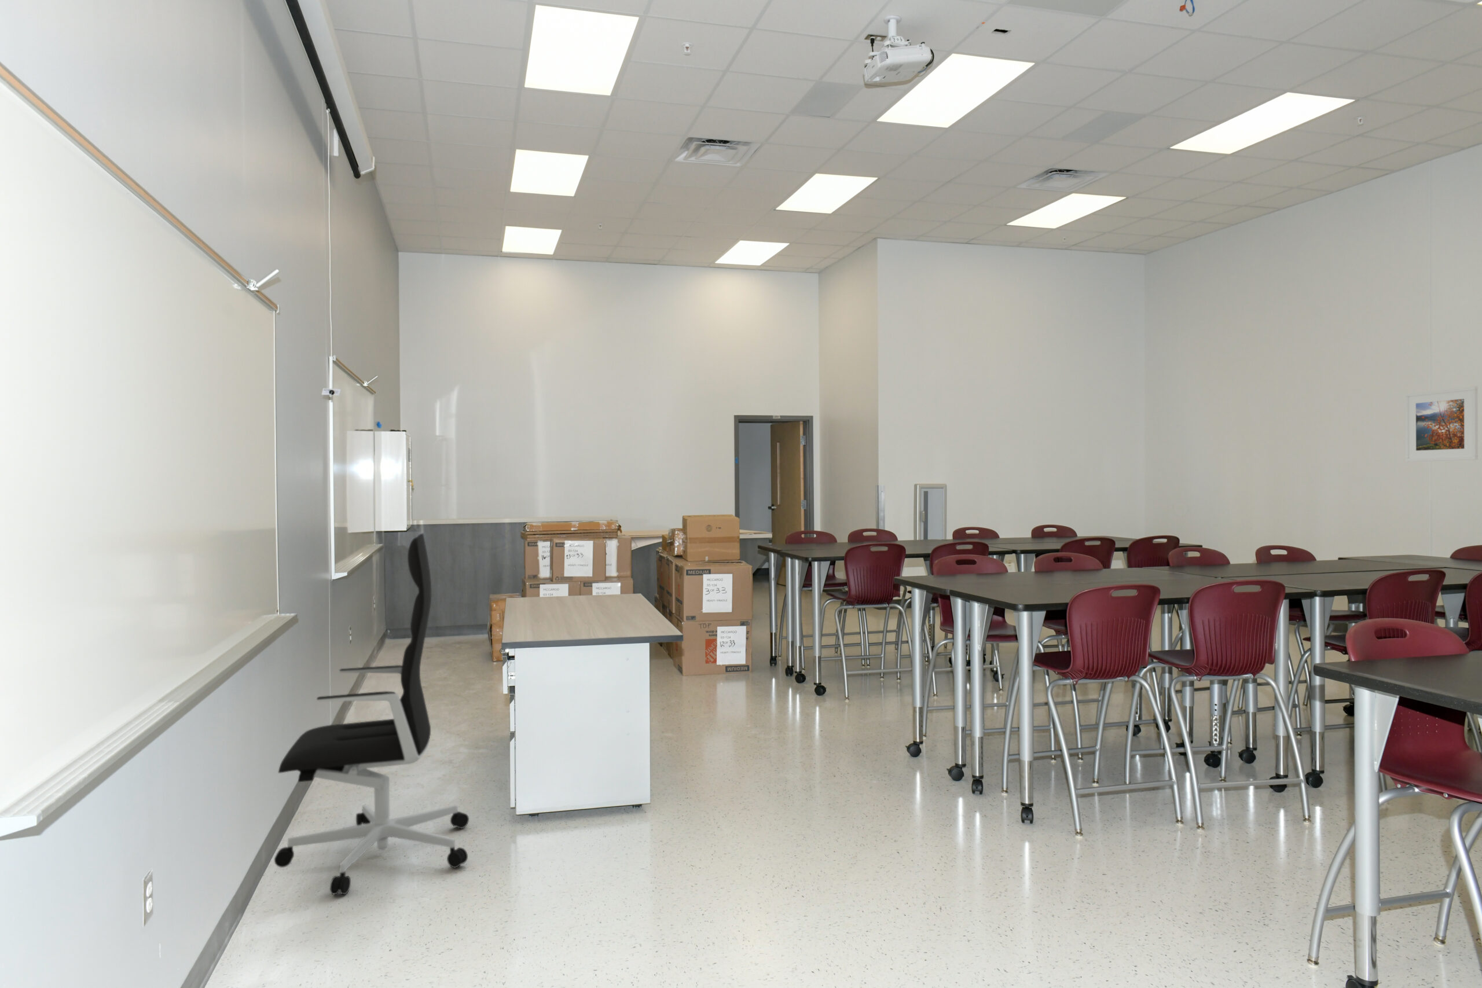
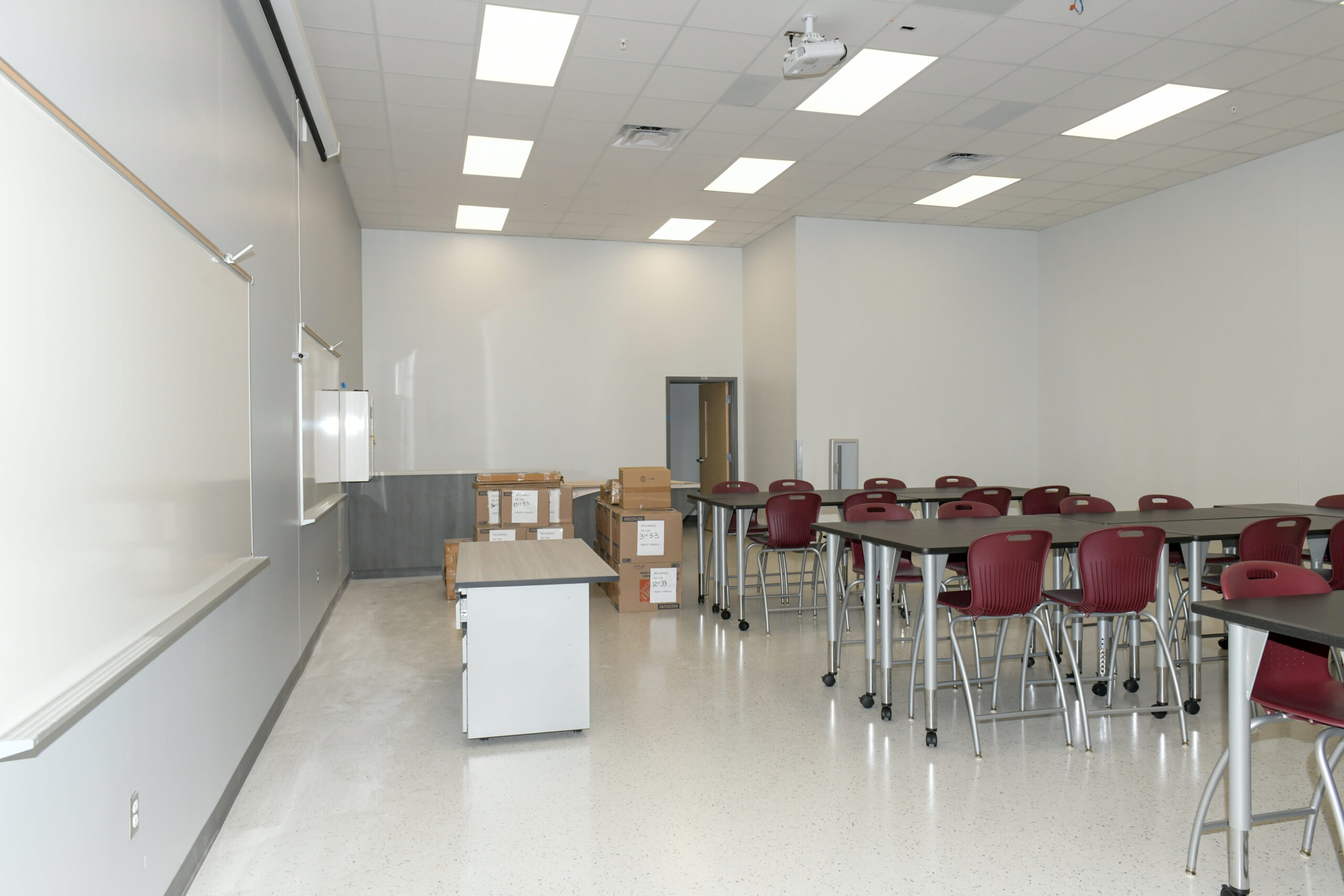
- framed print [1405,386,1479,462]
- office chair [273,533,470,894]
